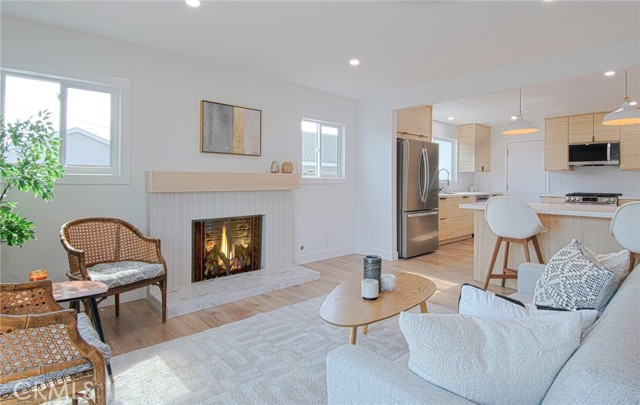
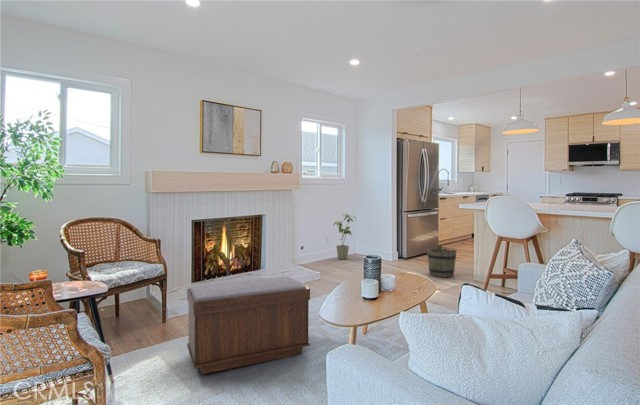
+ bench [186,276,311,375]
+ house plant [332,213,358,260]
+ bucket [426,244,457,278]
